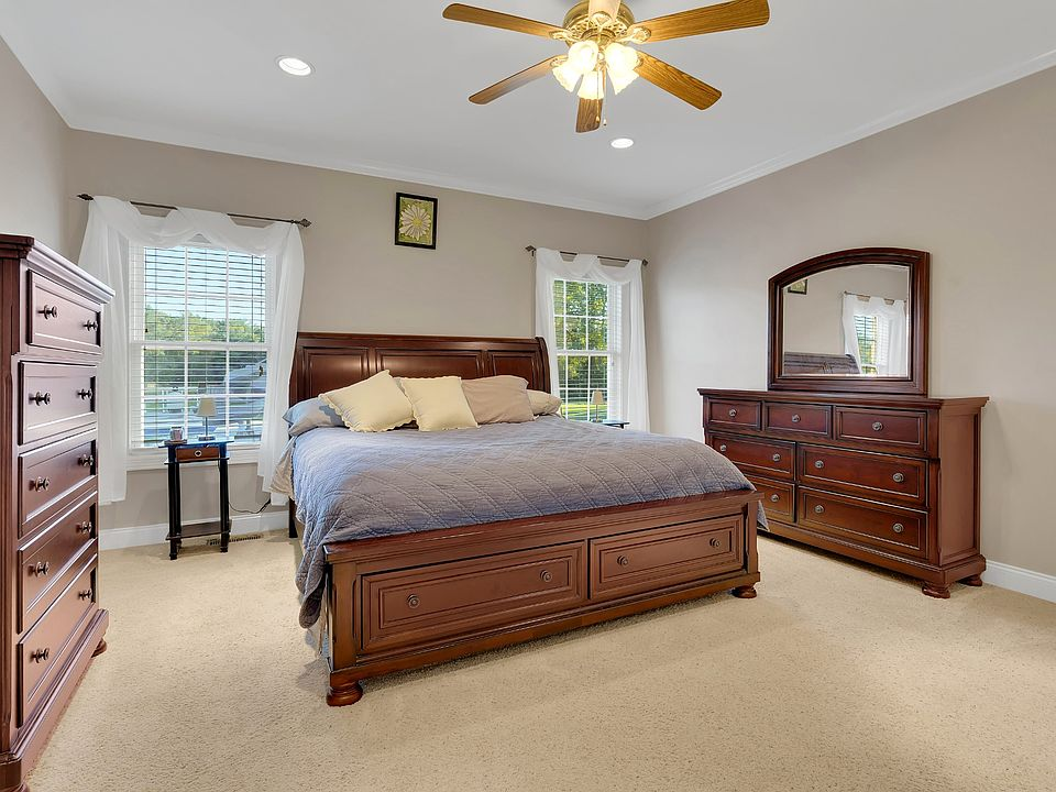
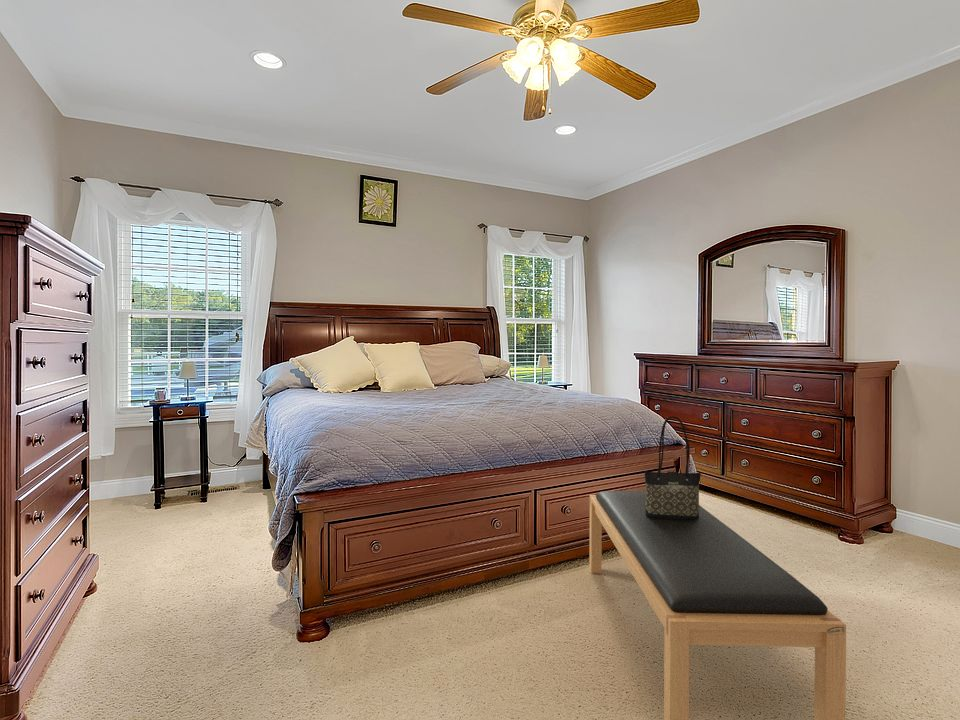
+ bench [588,490,847,720]
+ tote bag [644,415,702,519]
